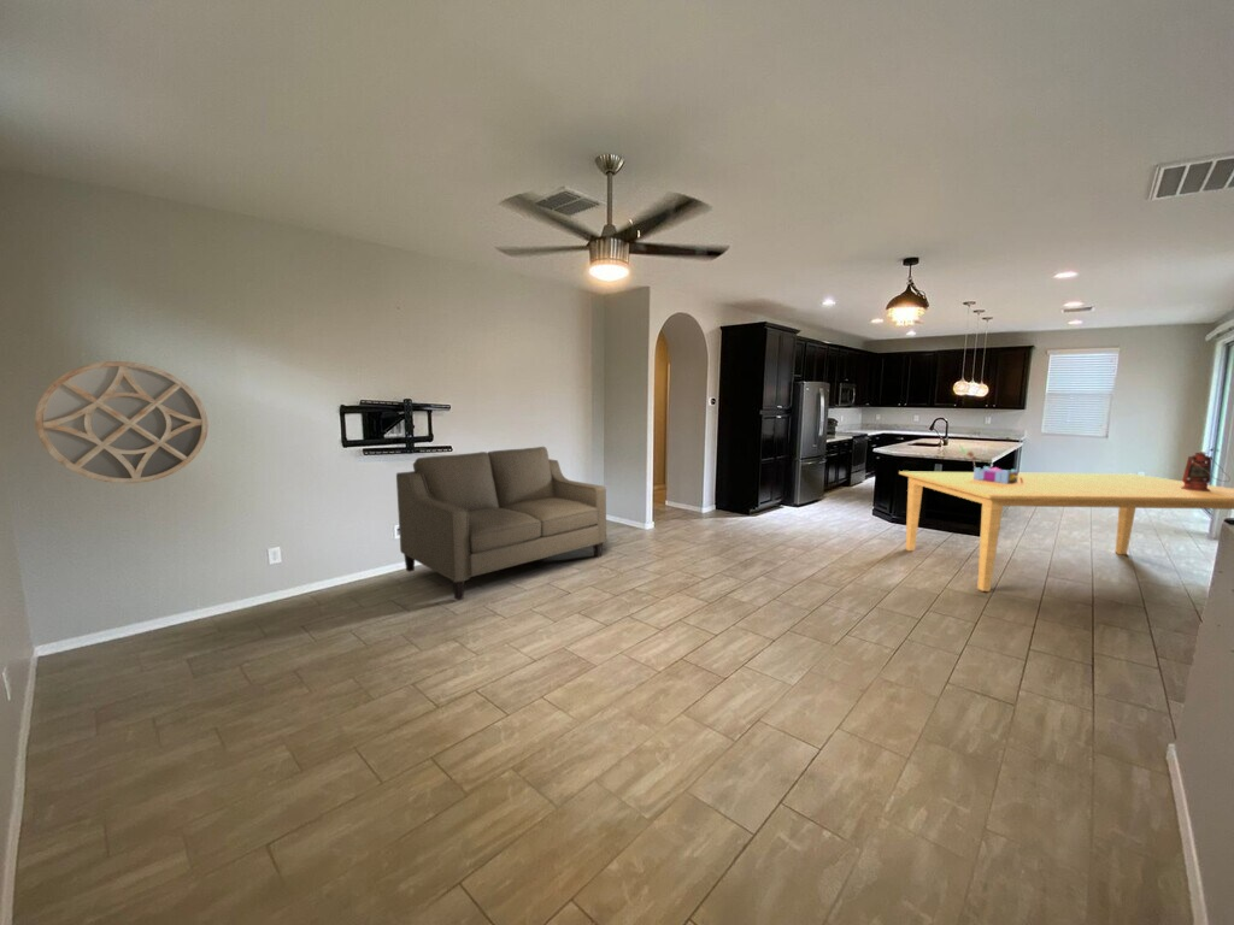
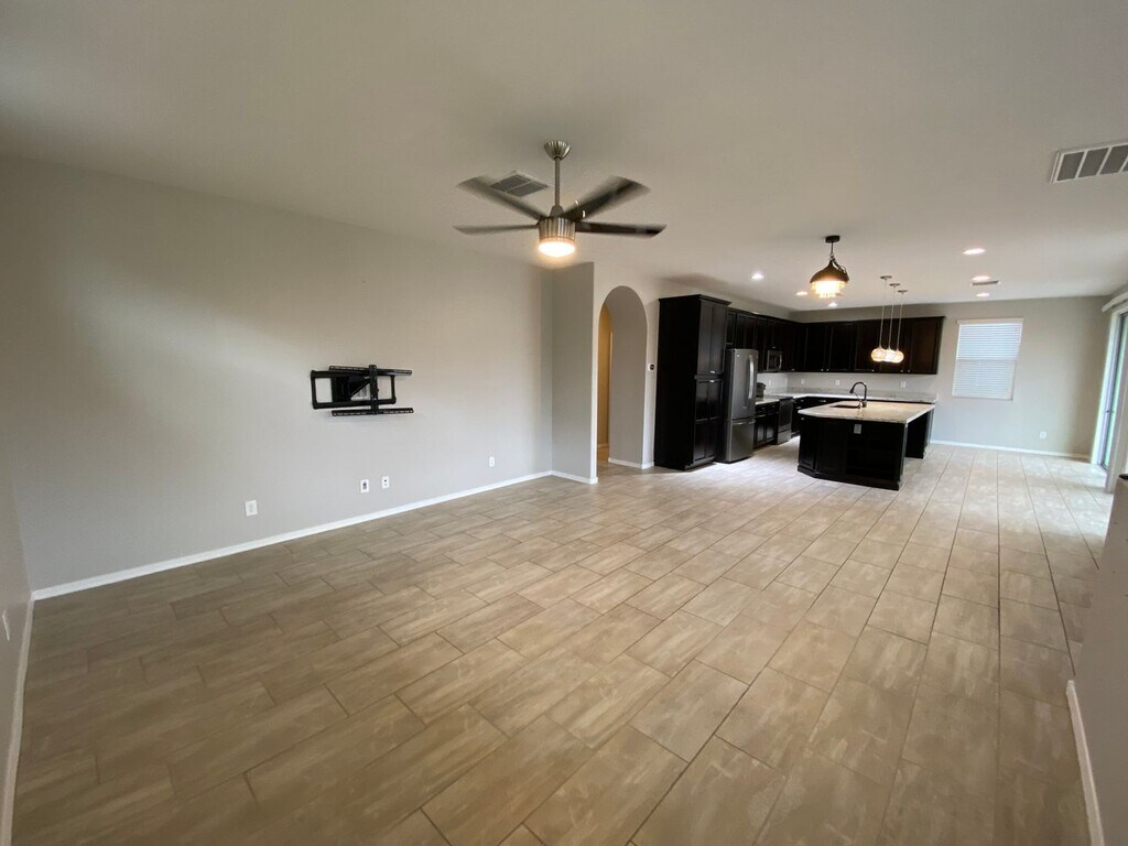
- dining table [898,470,1234,593]
- decorative box [958,443,1023,484]
- home mirror [34,360,210,484]
- lantern [1180,450,1232,491]
- sofa [395,446,607,601]
